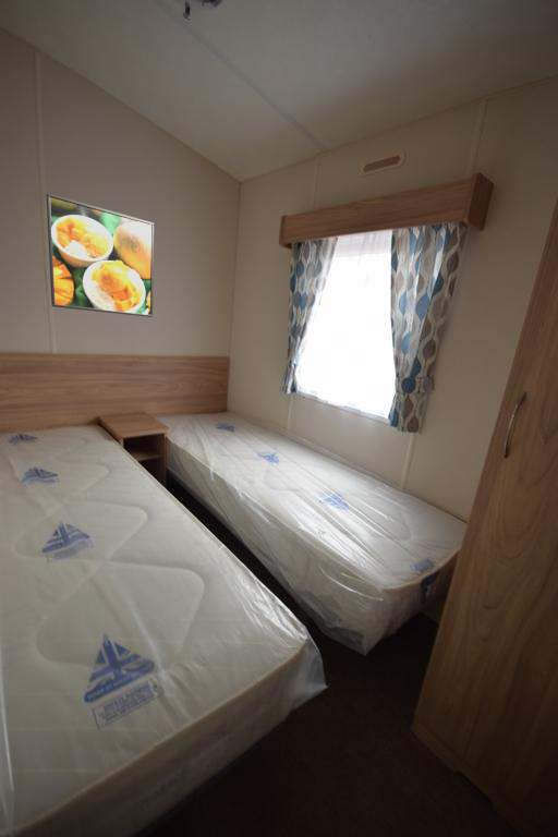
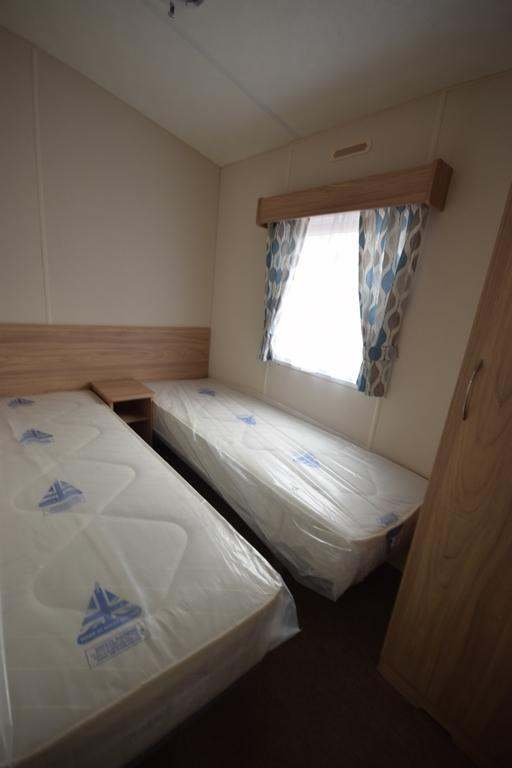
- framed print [46,192,155,318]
